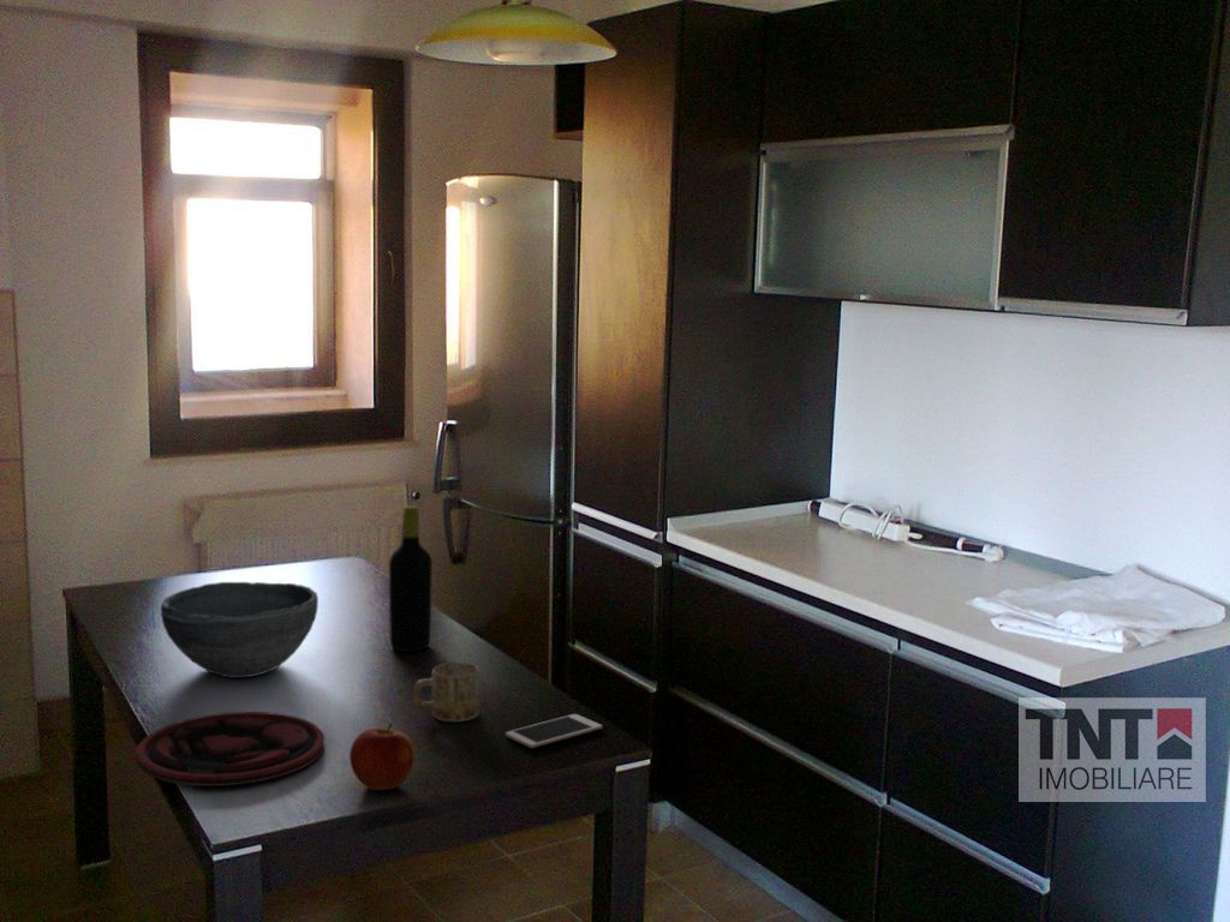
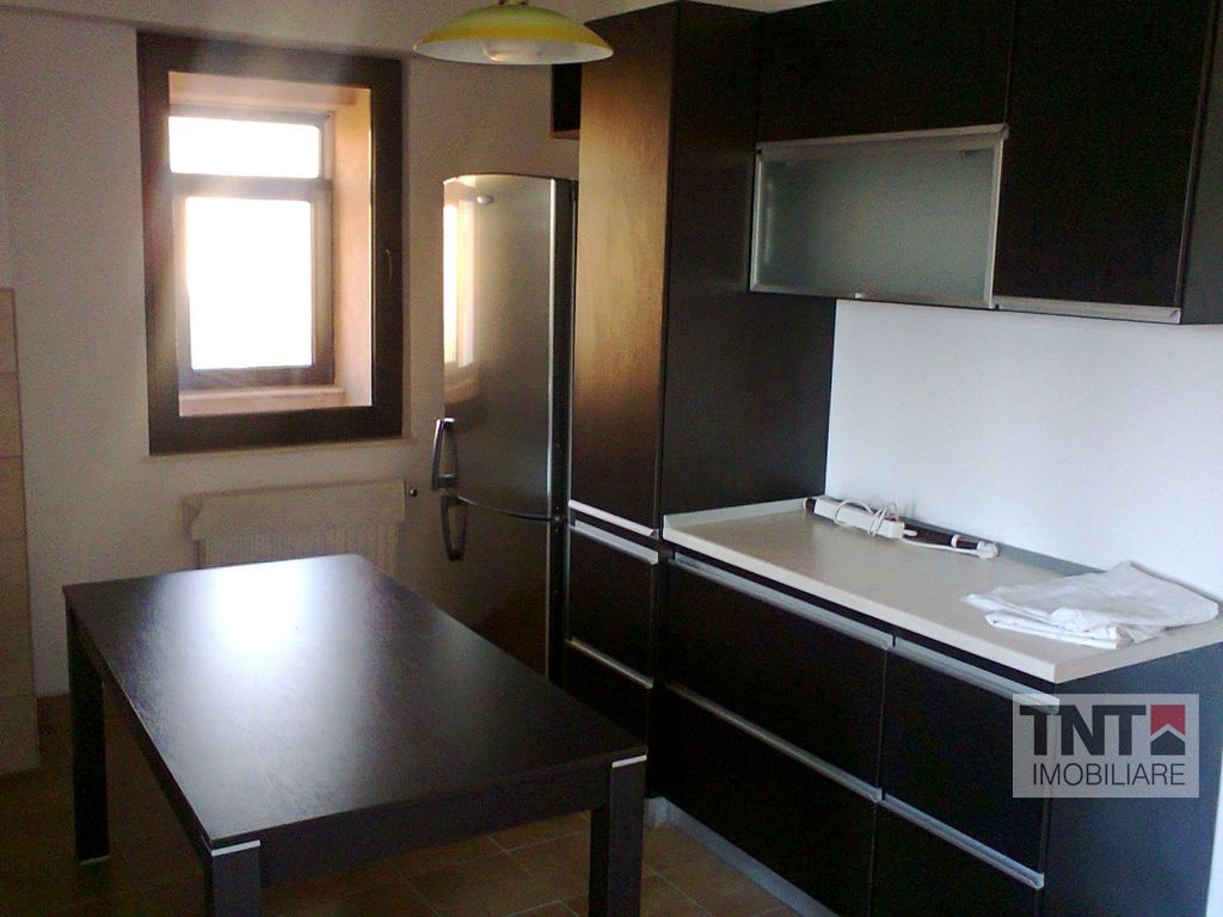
- plate [135,711,326,788]
- apple [348,723,417,791]
- bowl [160,581,320,678]
- mug [412,661,480,723]
- cell phone [504,713,603,749]
- bottle [388,504,434,653]
